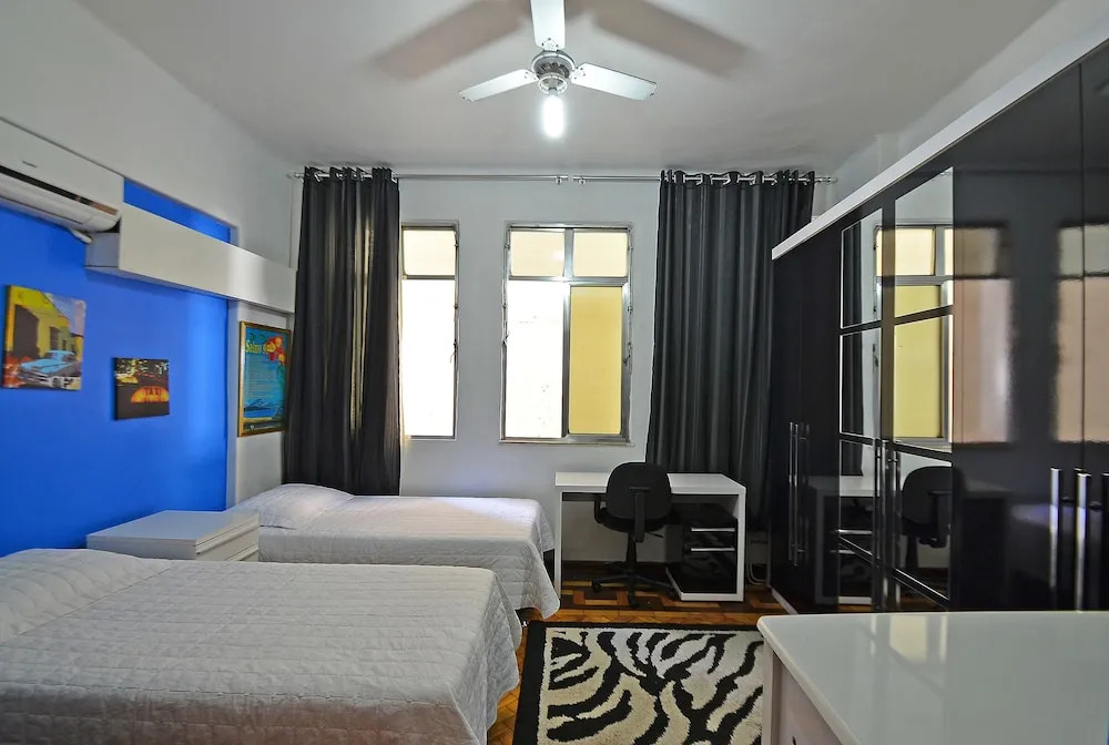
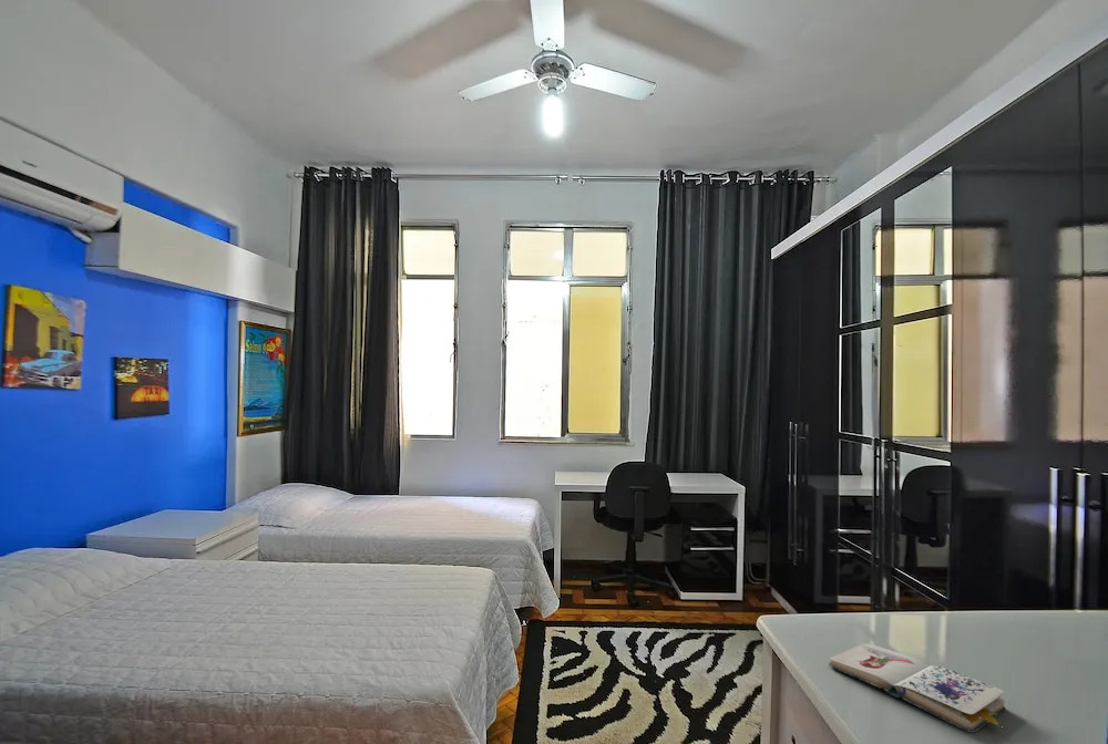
+ paperback book [828,642,1006,733]
